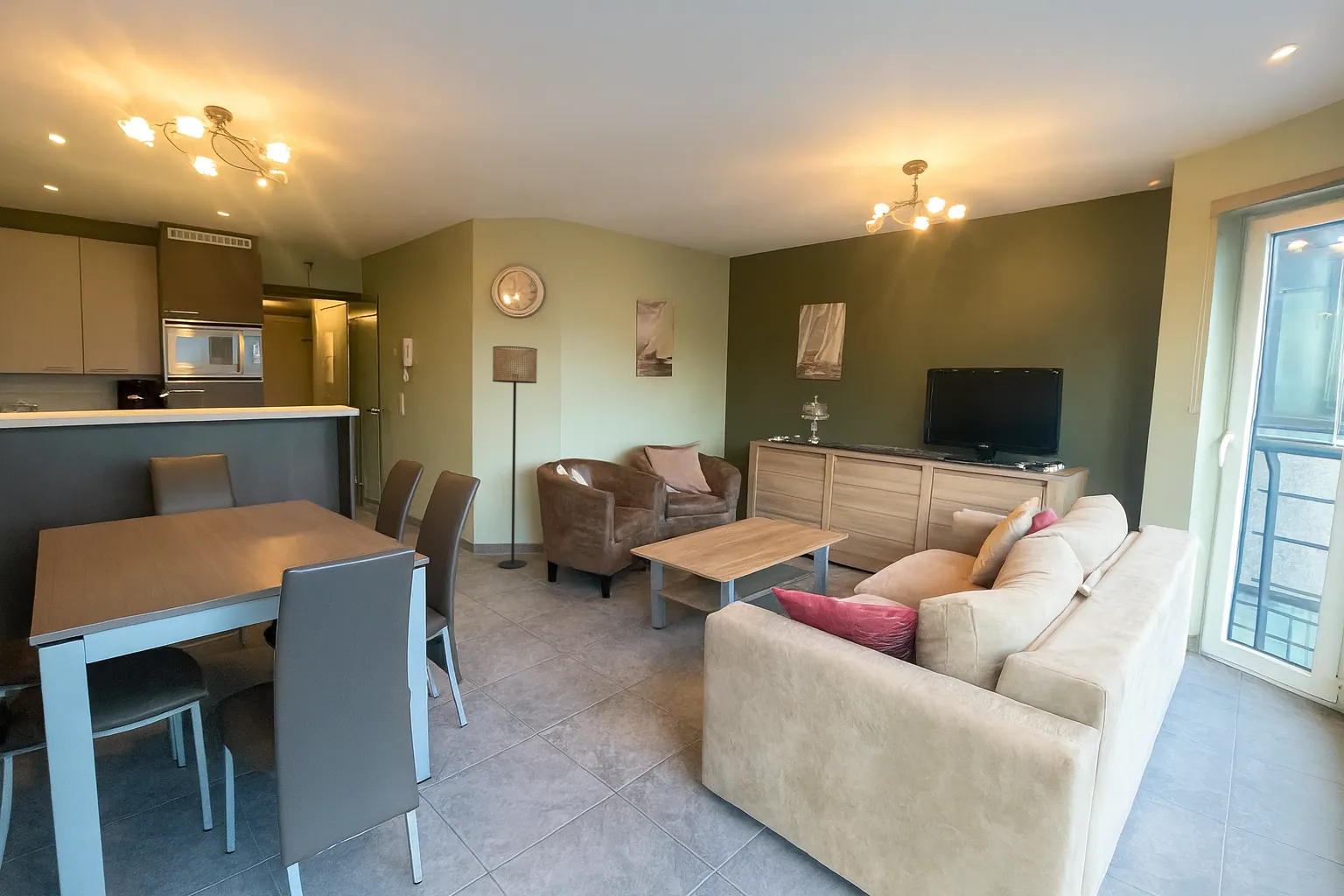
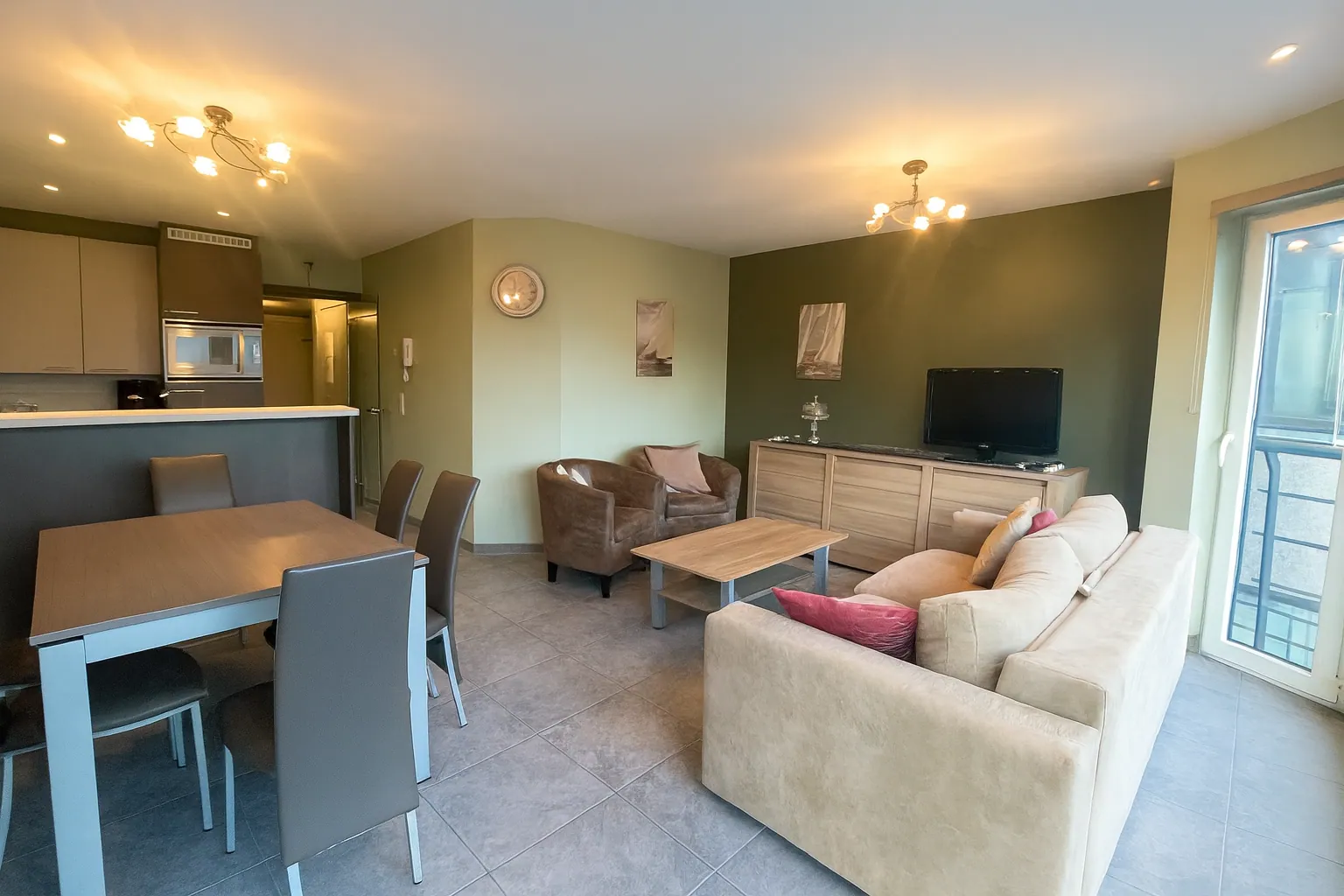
- floor lamp [492,346,538,569]
